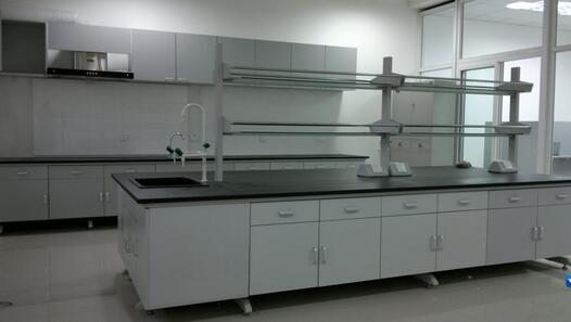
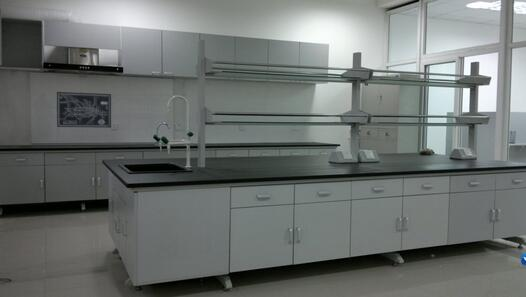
+ wall art [56,91,112,129]
